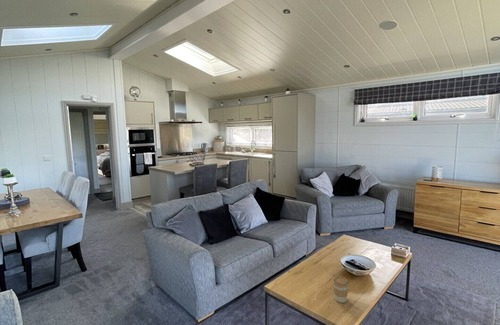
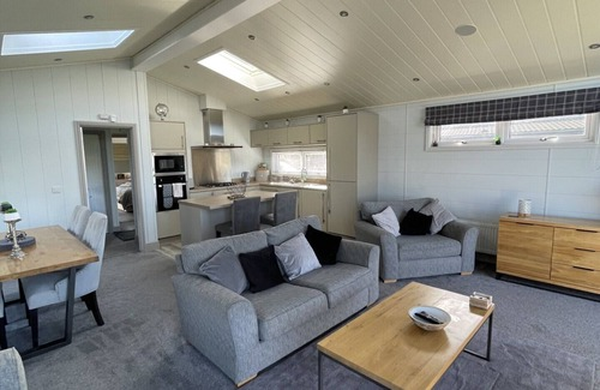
- coffee cup [332,275,350,304]
